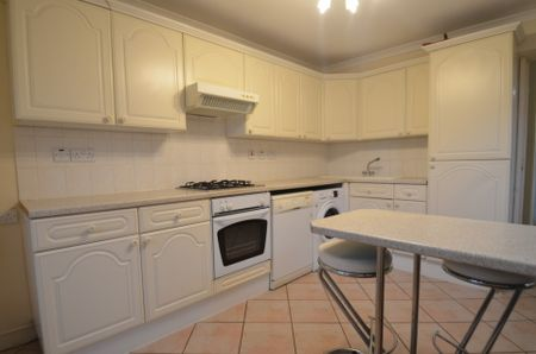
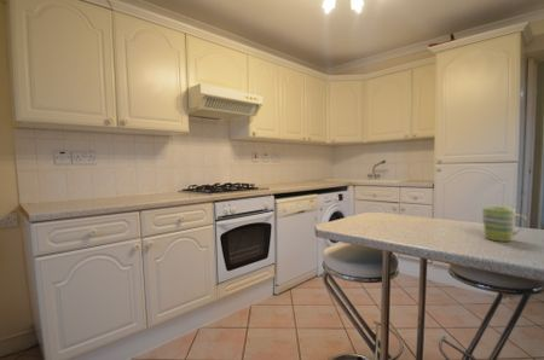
+ mug [481,205,528,243]
